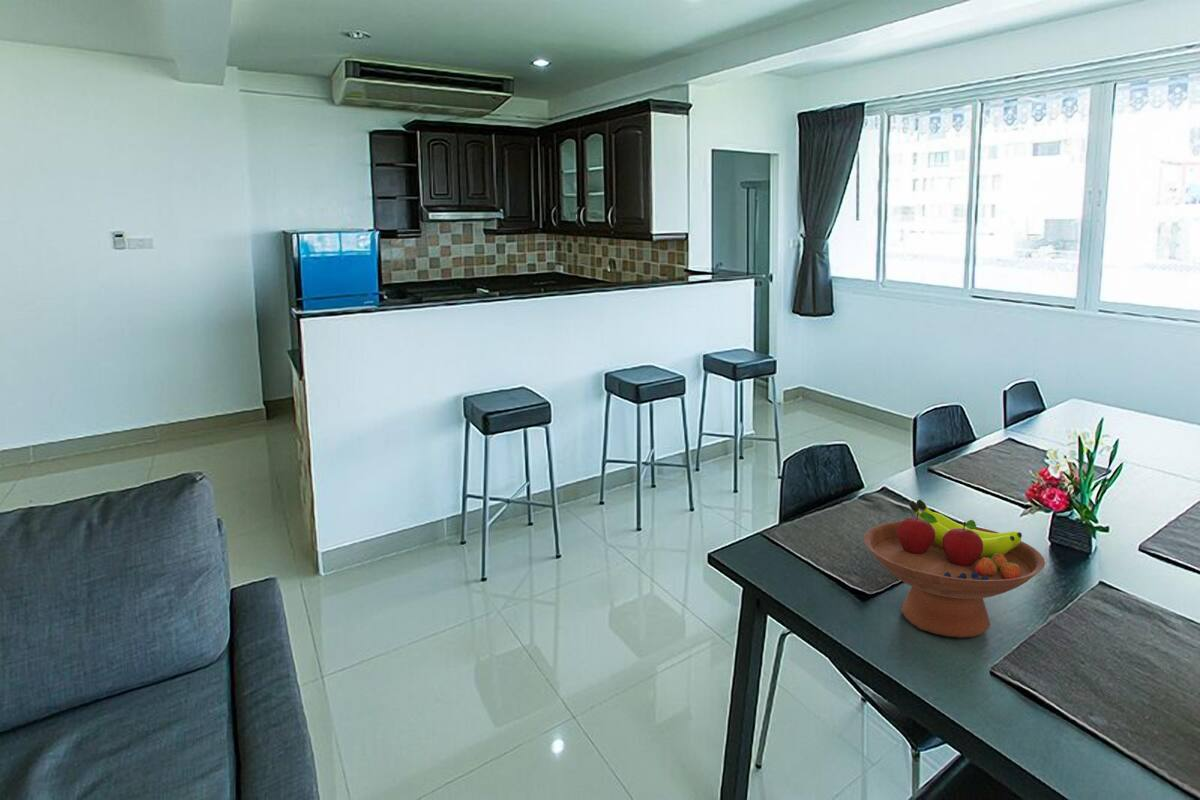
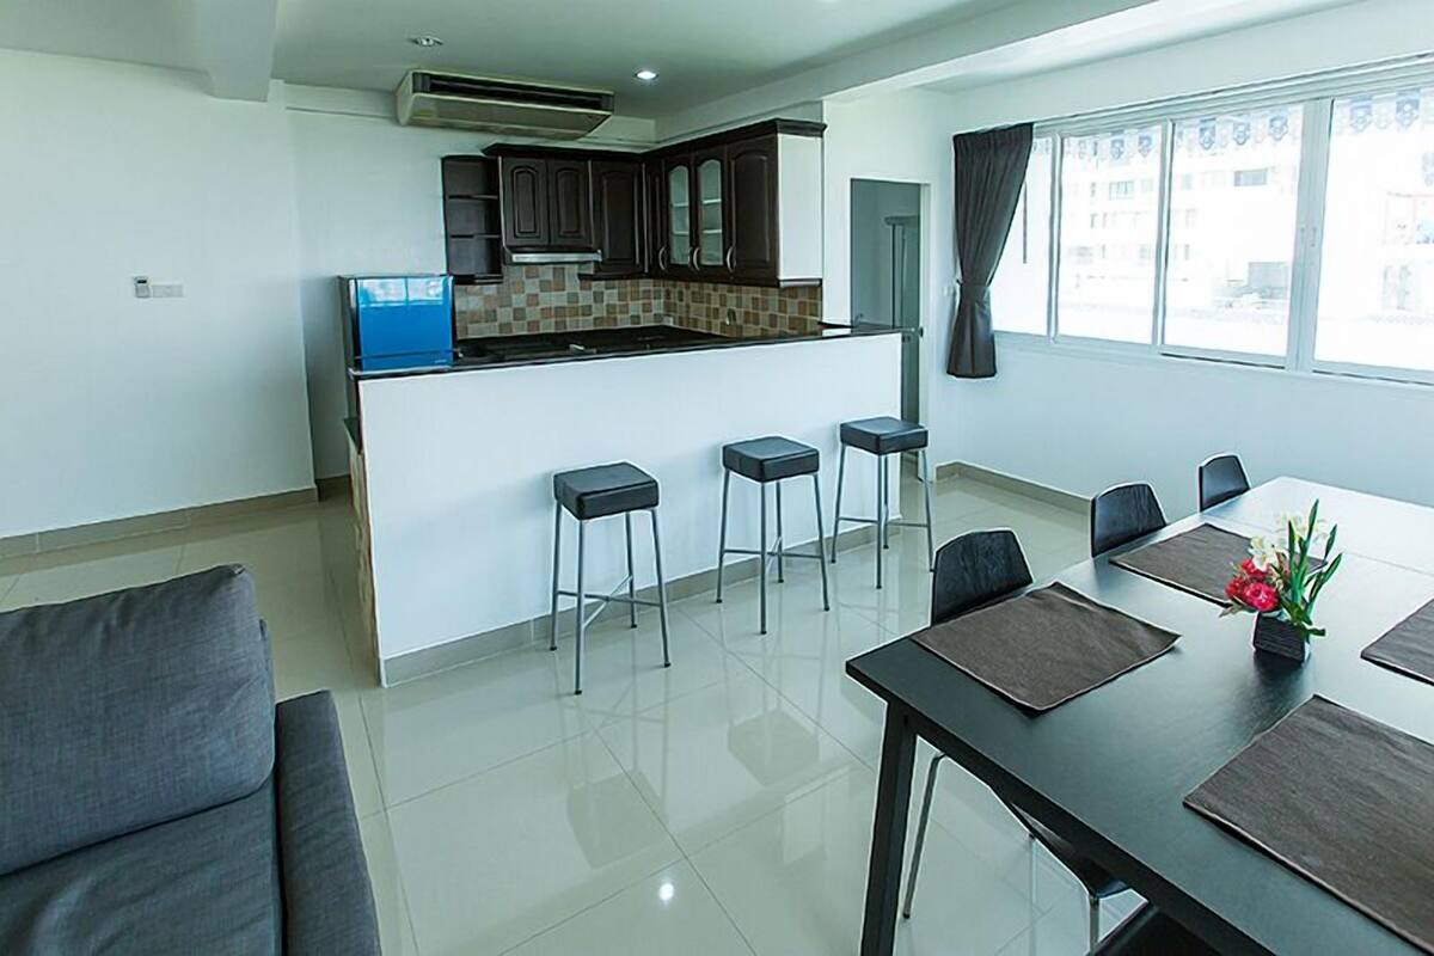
- fruit bowl [862,498,1046,639]
